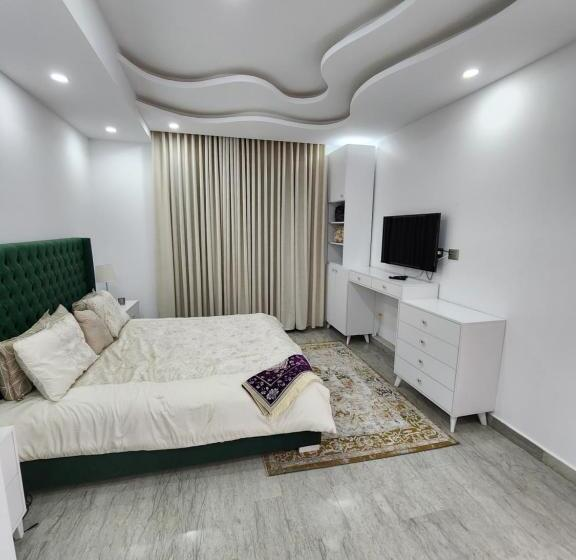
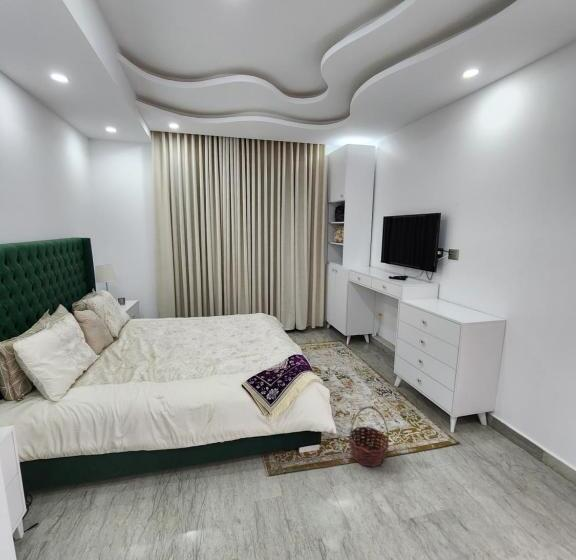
+ basket [348,406,390,468]
